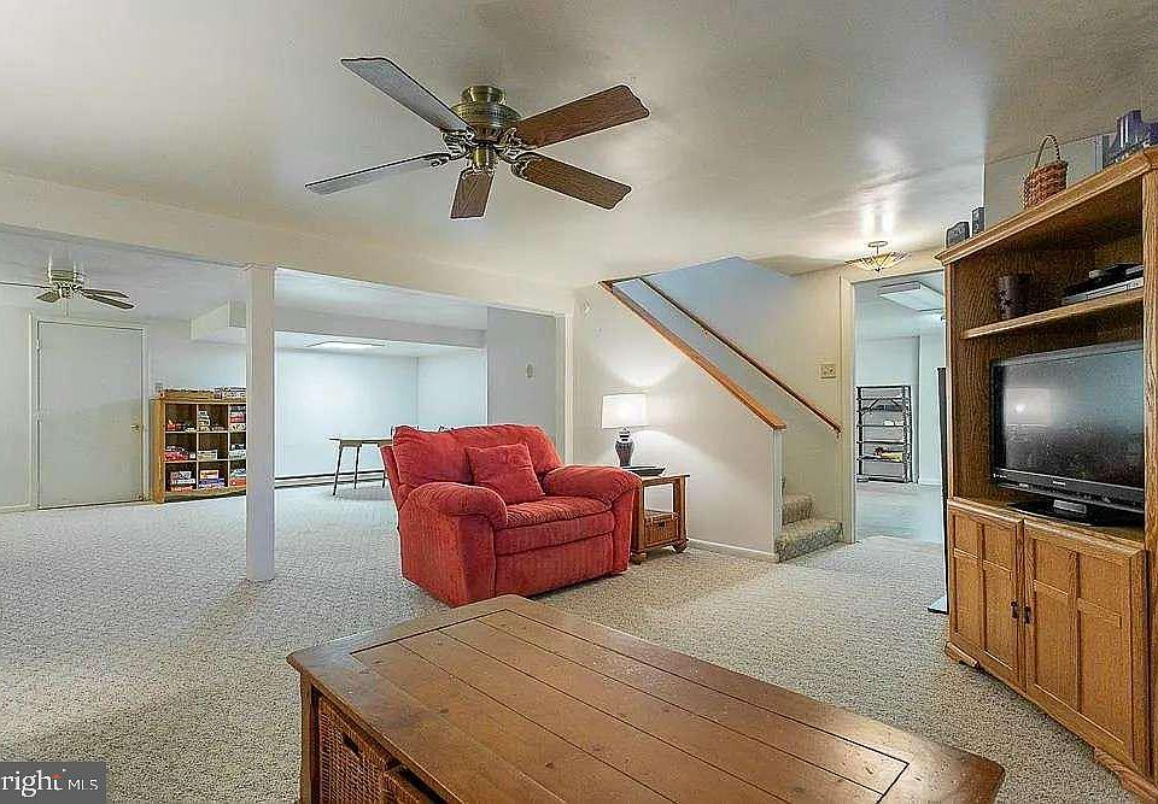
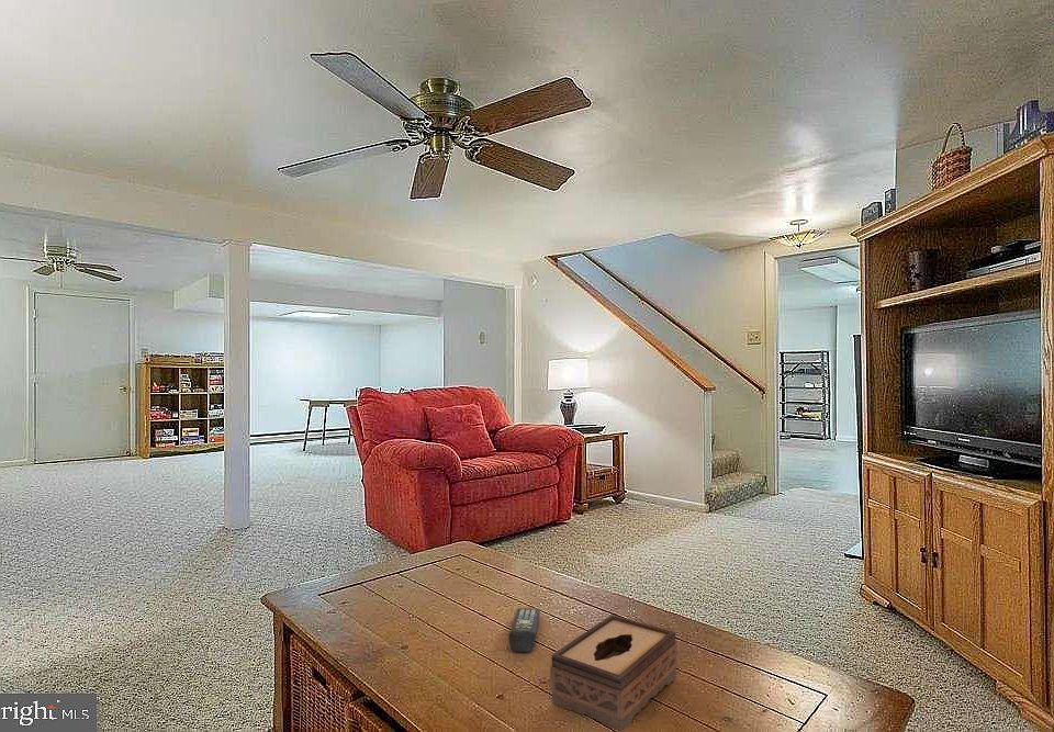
+ tissue box [549,613,679,732]
+ remote control [508,607,541,653]
